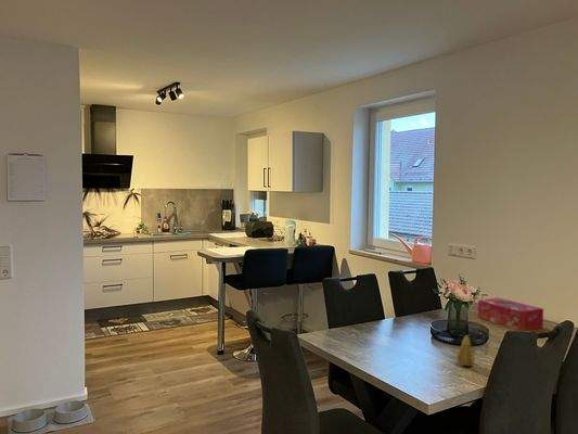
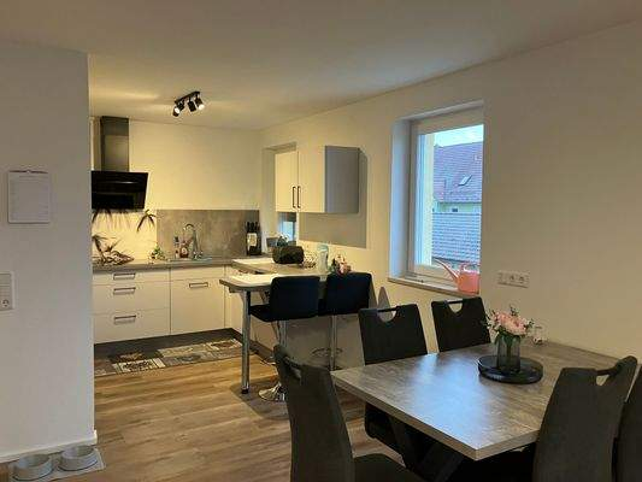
- tissue box [477,296,544,332]
- fruit [457,334,476,367]
